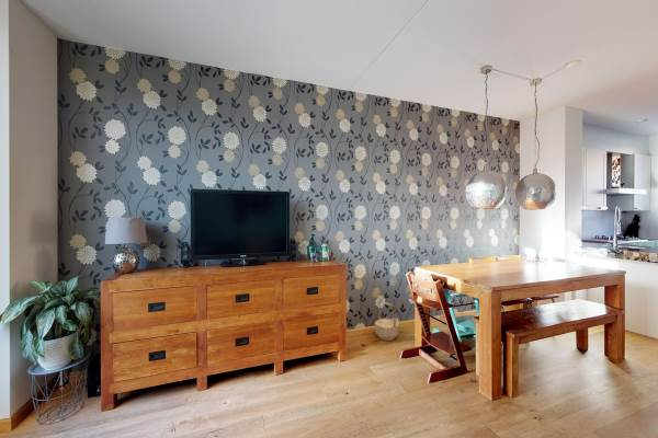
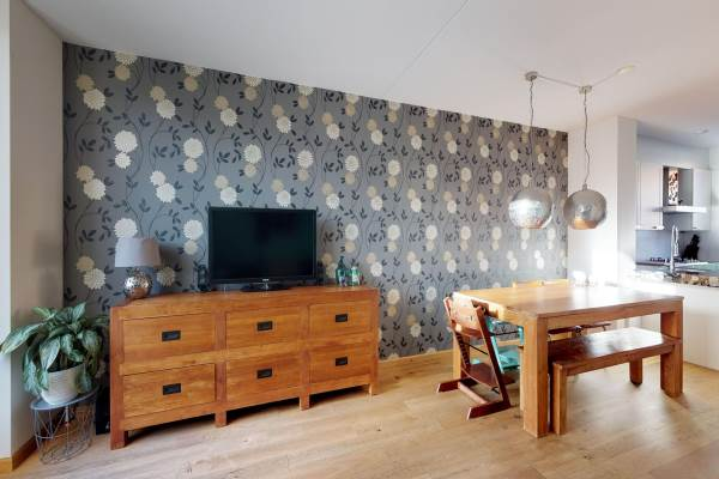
- basket [374,299,400,342]
